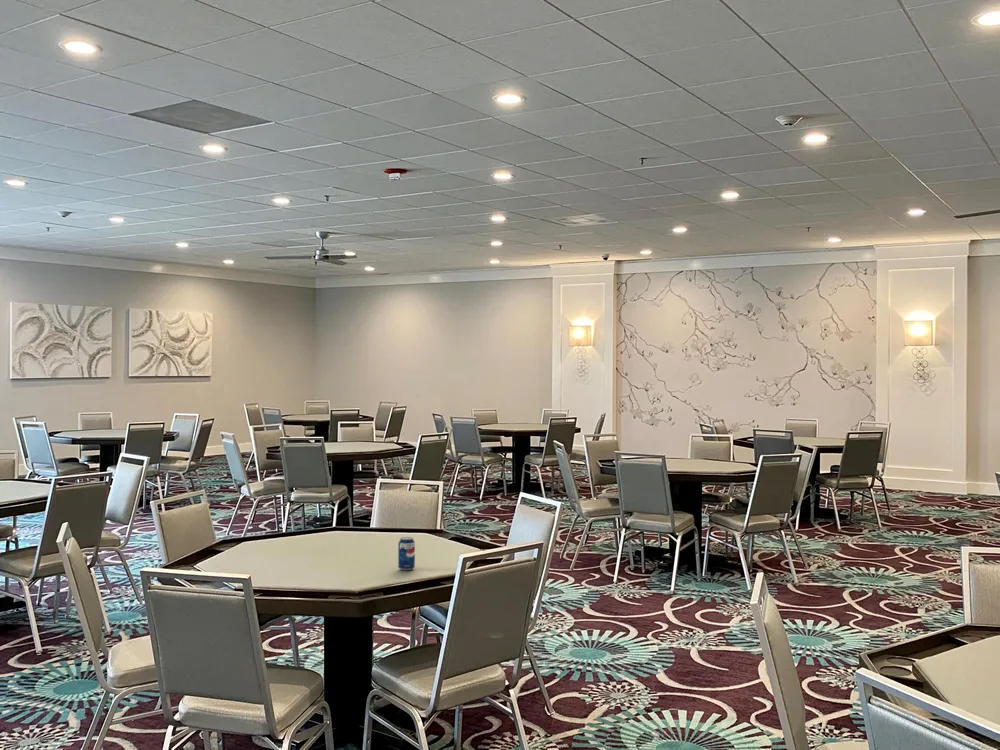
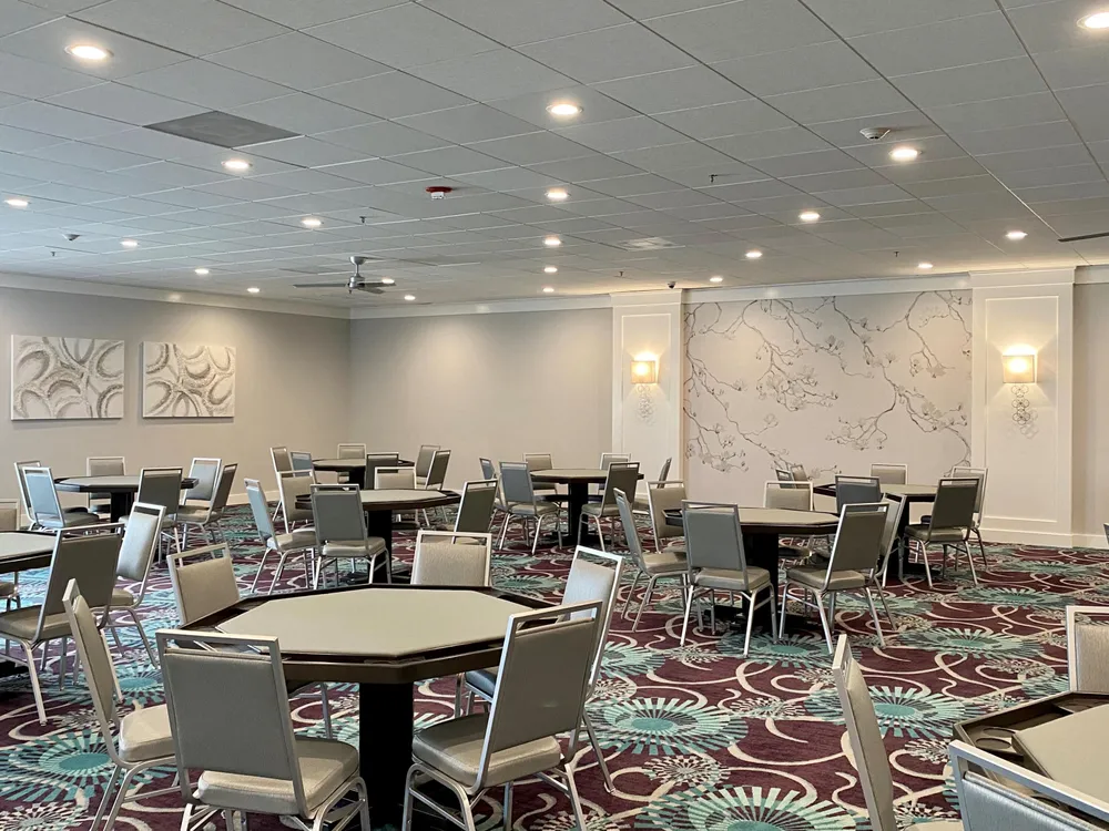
- beverage can [397,536,416,571]
